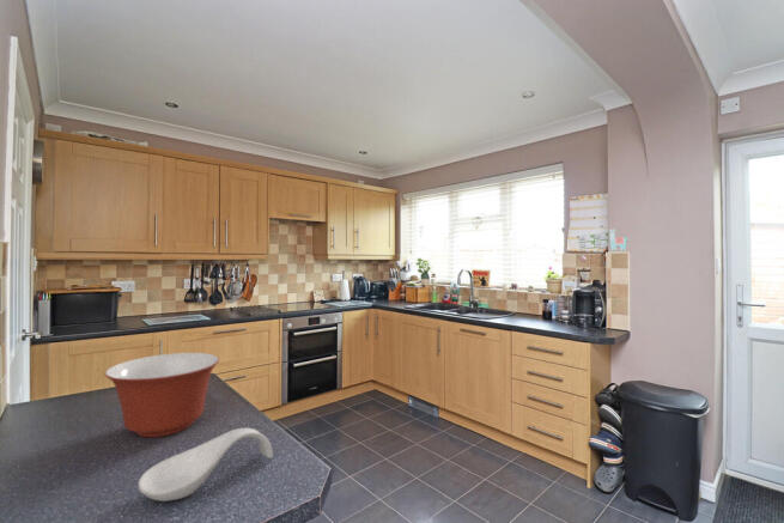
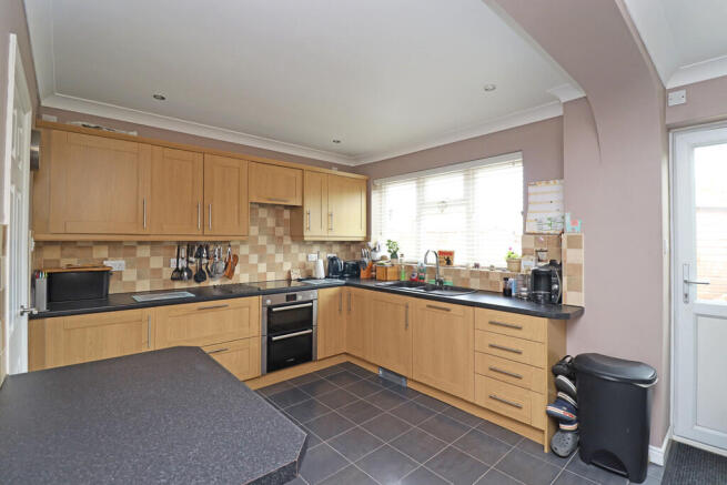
- spoon rest [138,427,274,503]
- mixing bowl [104,352,220,438]
